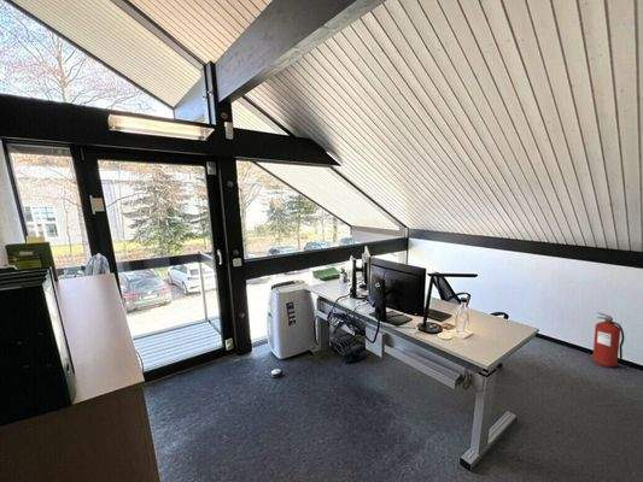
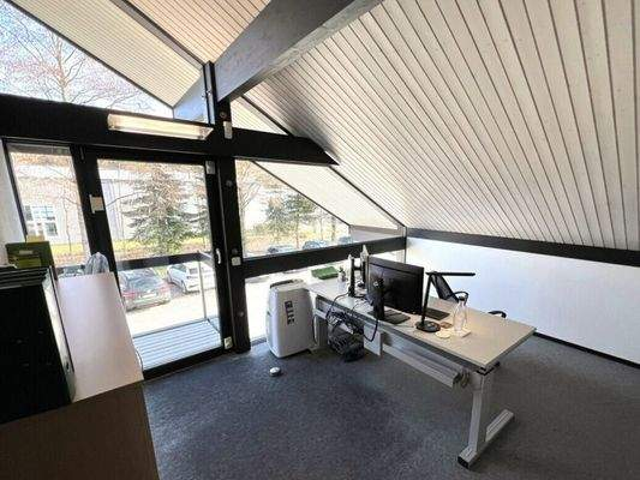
- fire extinguisher [591,311,625,369]
